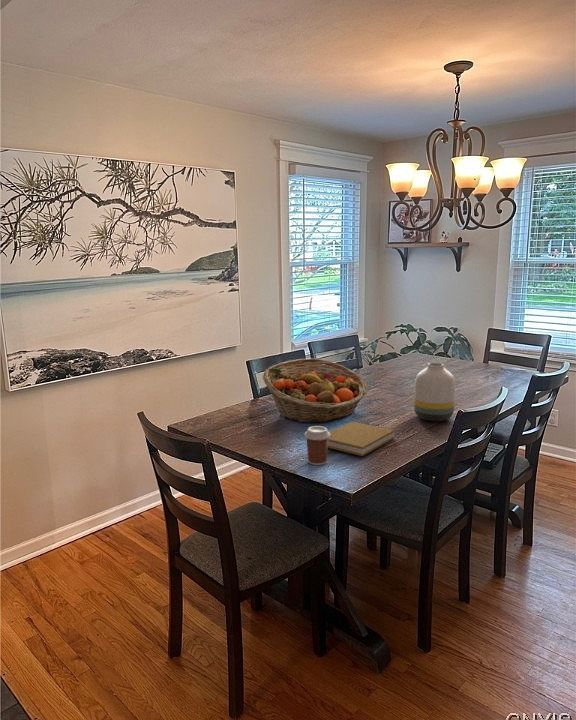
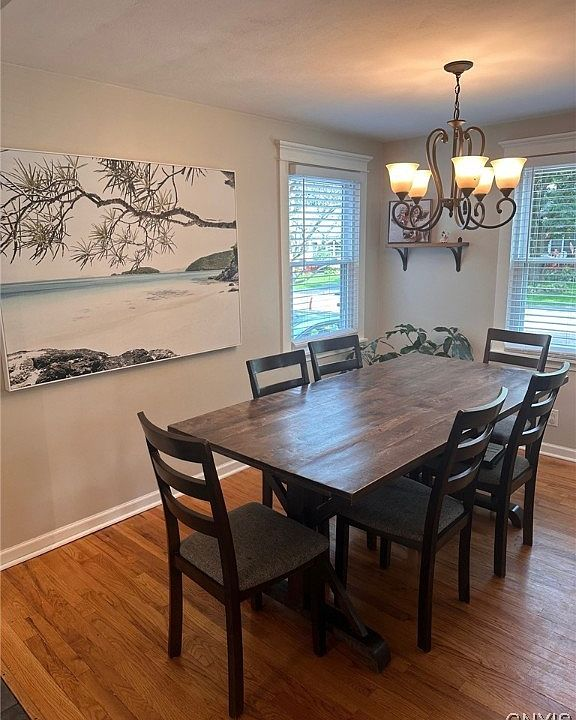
- fruit basket [262,358,369,424]
- coffee cup [304,425,330,466]
- book [328,421,395,457]
- vase [413,362,456,422]
